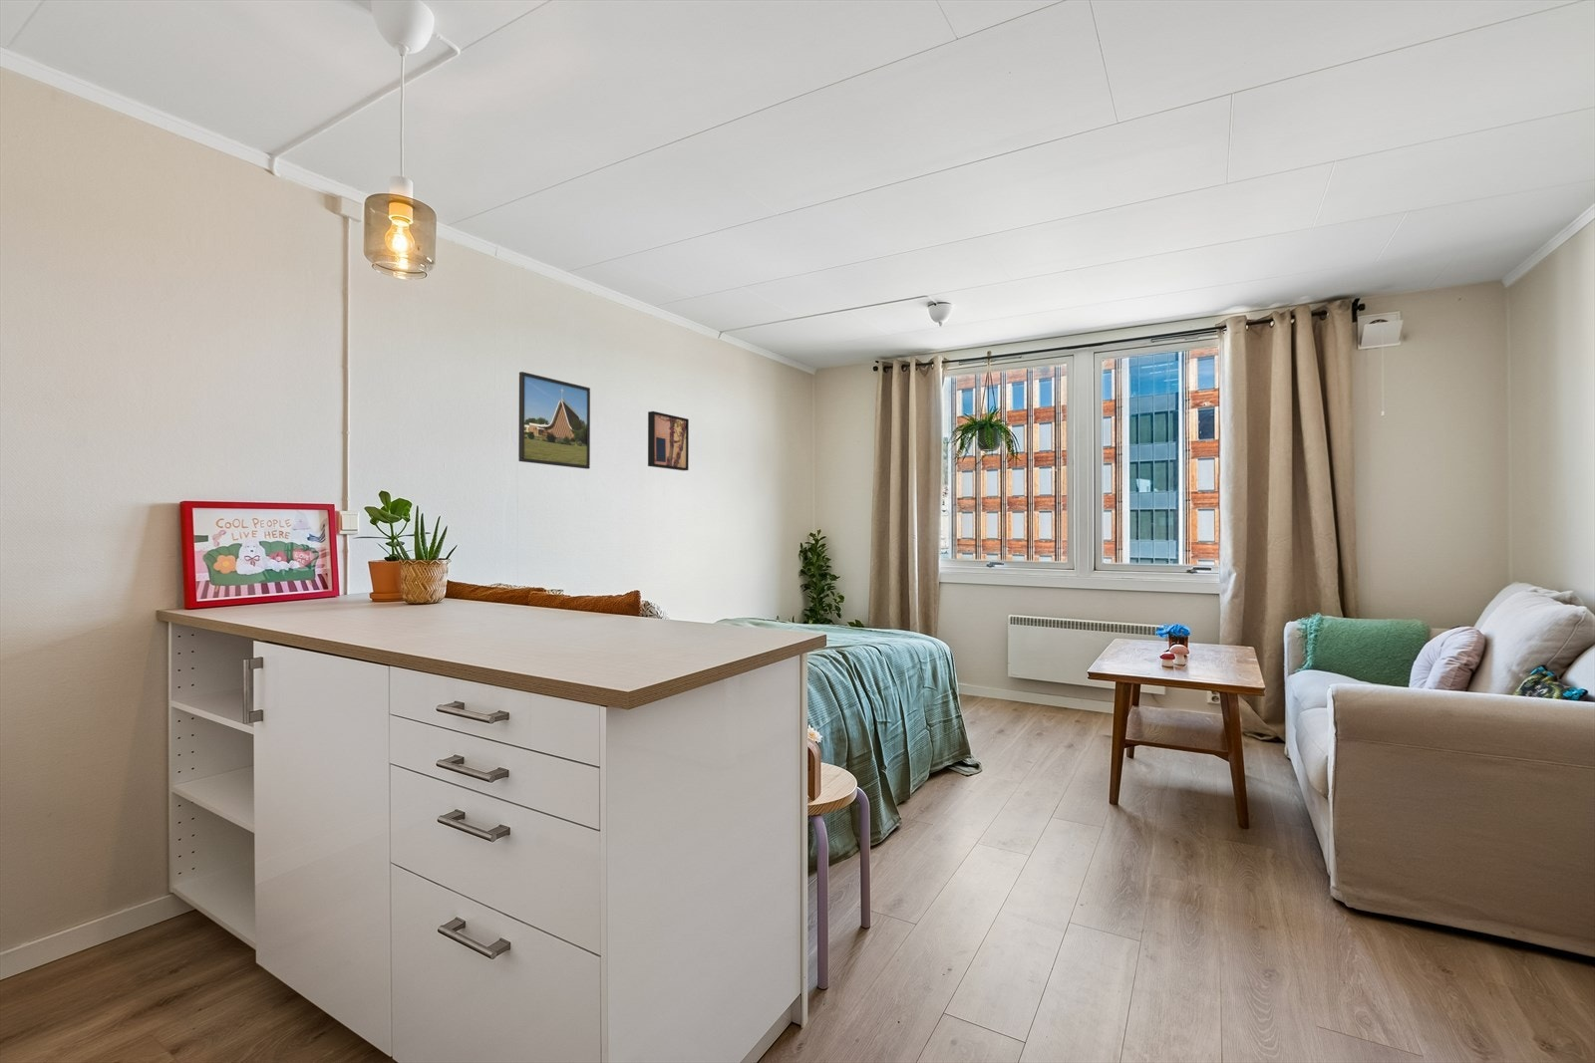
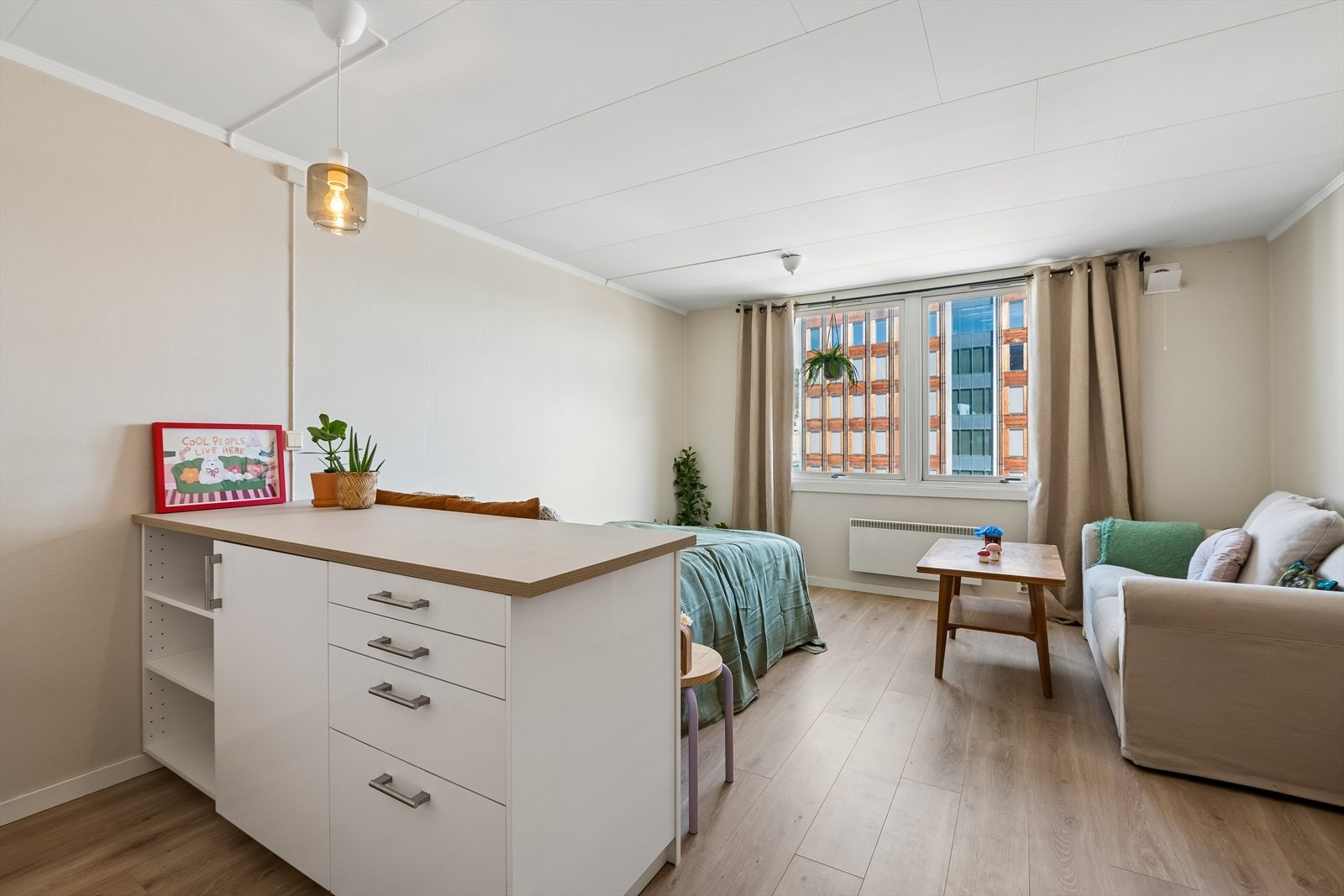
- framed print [517,370,591,470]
- wall art [647,410,690,471]
